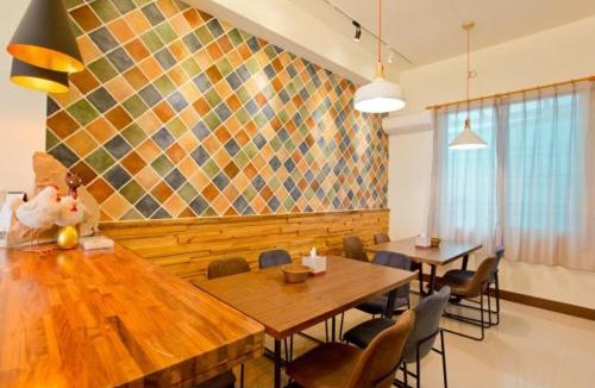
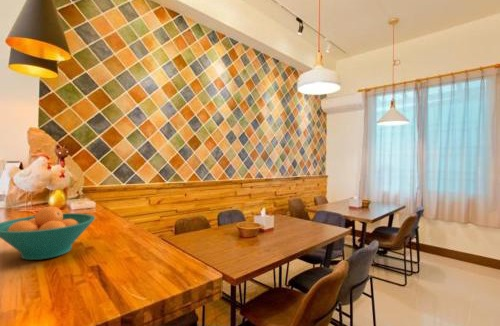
+ fruit bowl [0,205,96,261]
